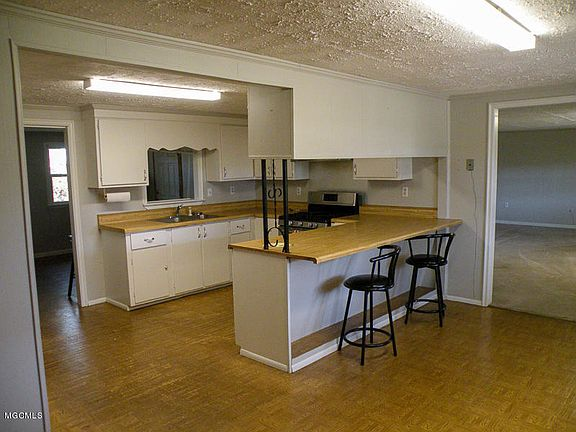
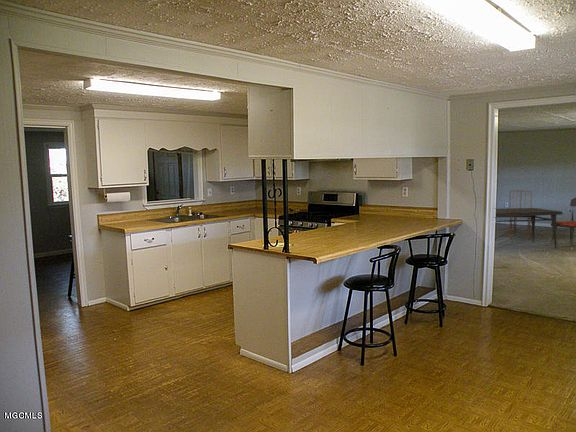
+ dining chair [509,189,533,240]
+ dining table [495,197,576,250]
